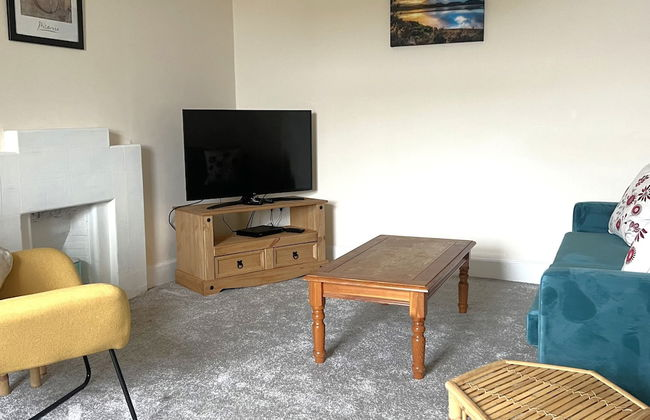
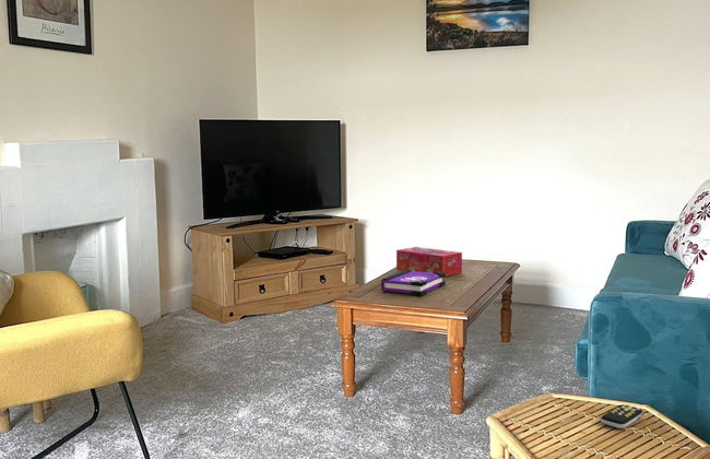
+ board game [380,270,447,297]
+ tissue box [395,246,463,278]
+ remote control [601,403,643,429]
